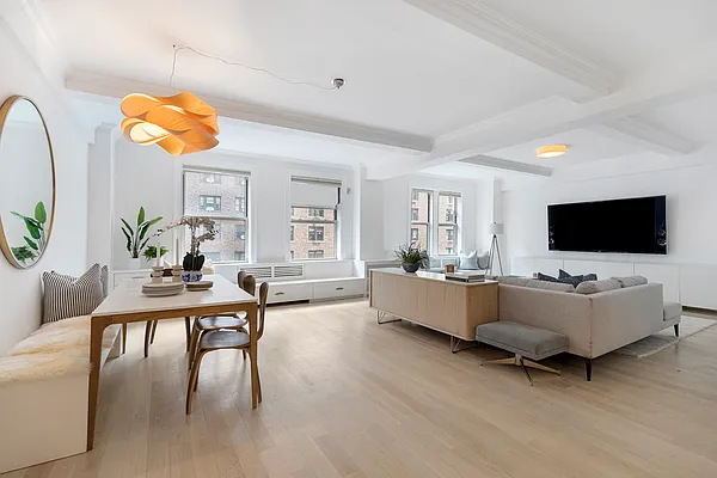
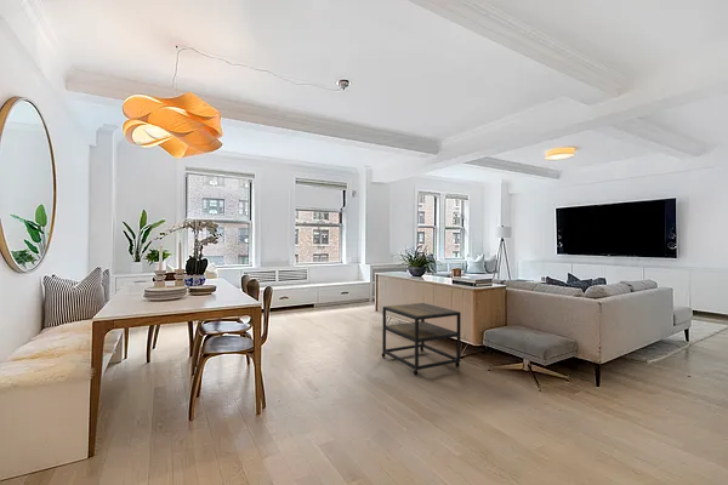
+ side table [381,302,462,376]
